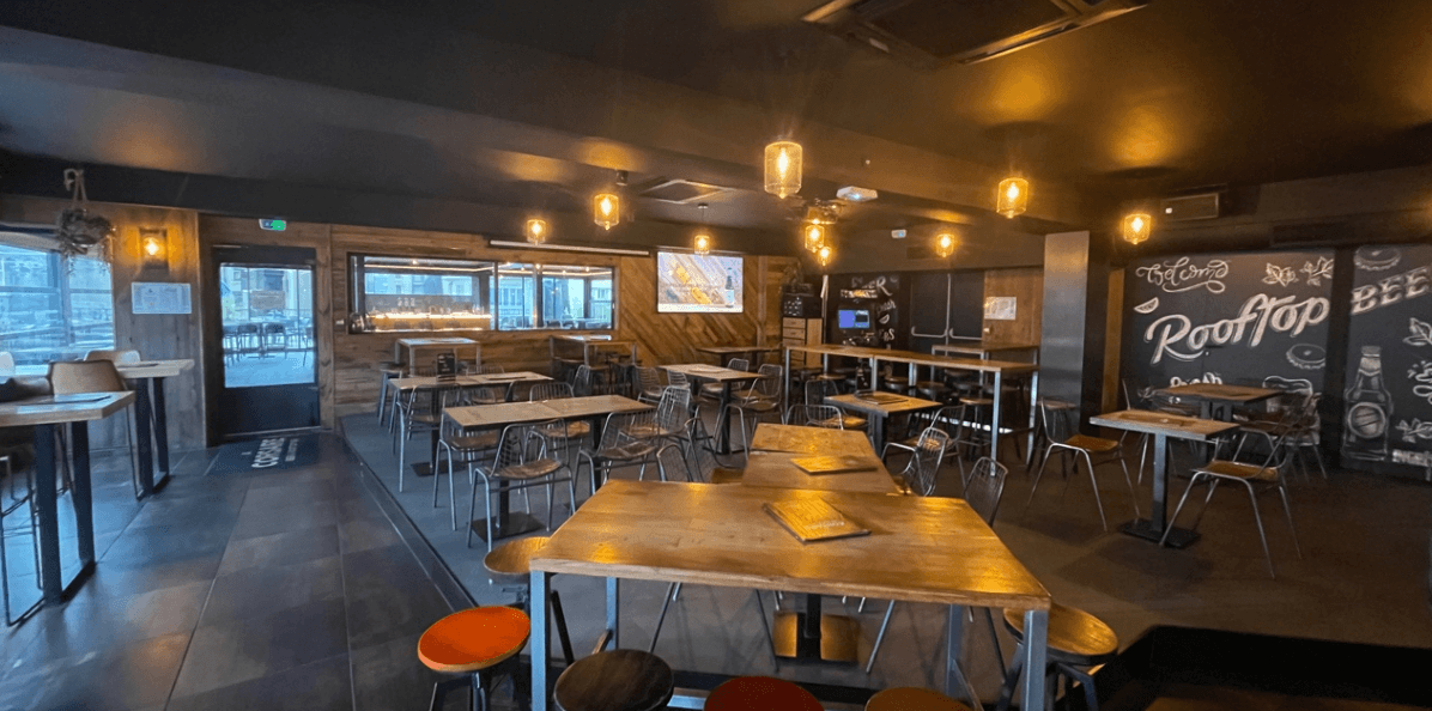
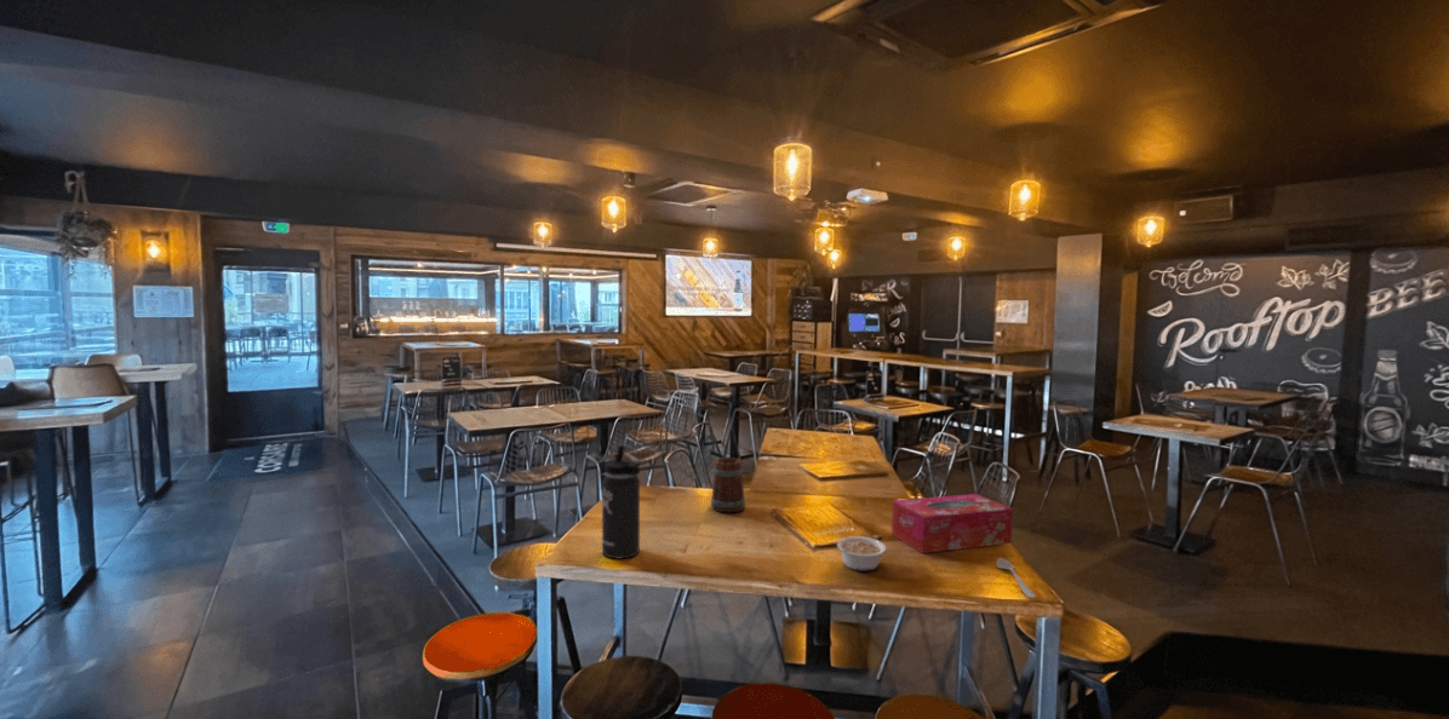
+ spoon [996,557,1037,600]
+ beer mug [710,455,746,513]
+ tissue box [890,493,1014,554]
+ thermos bottle [601,444,641,560]
+ legume [836,535,887,573]
